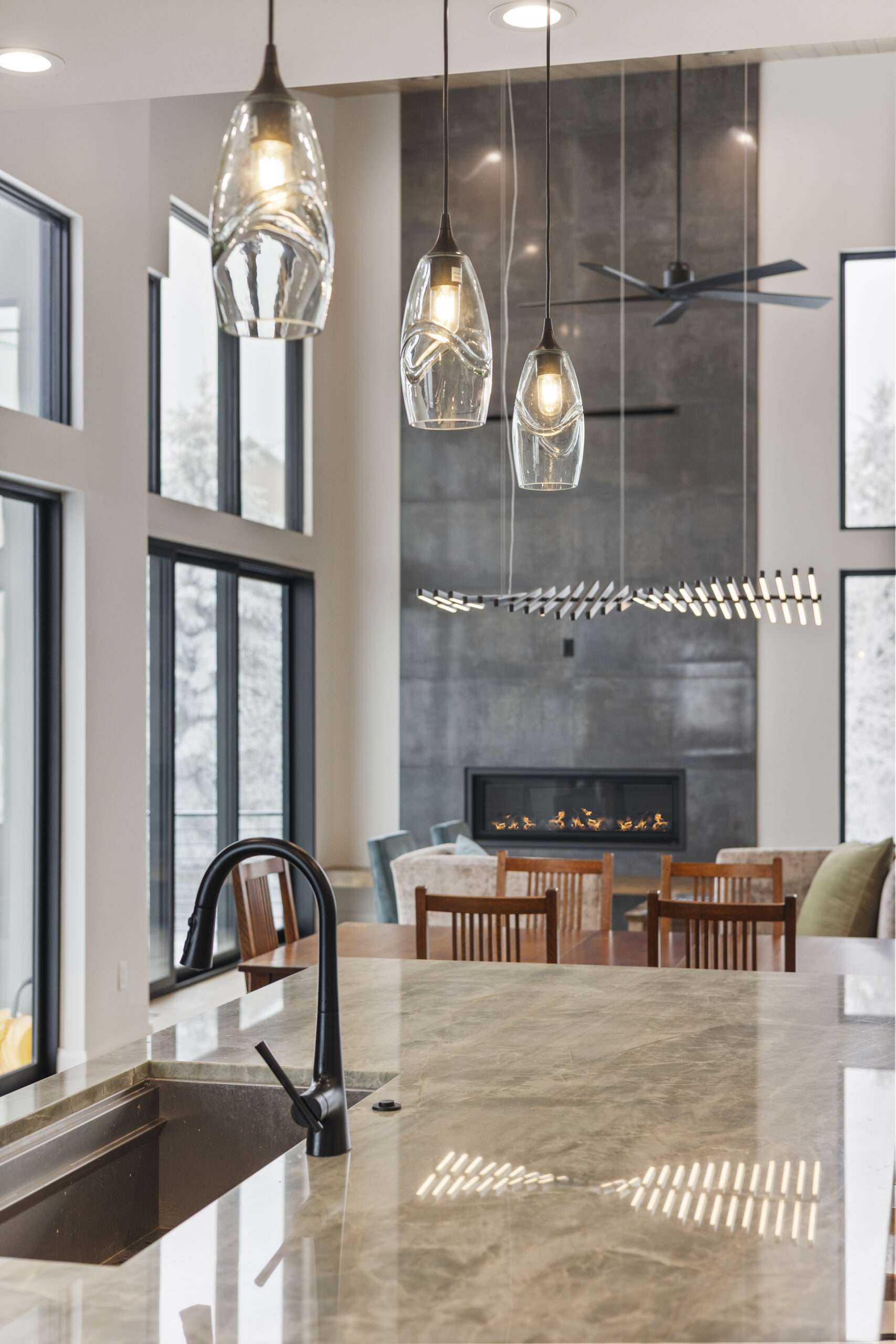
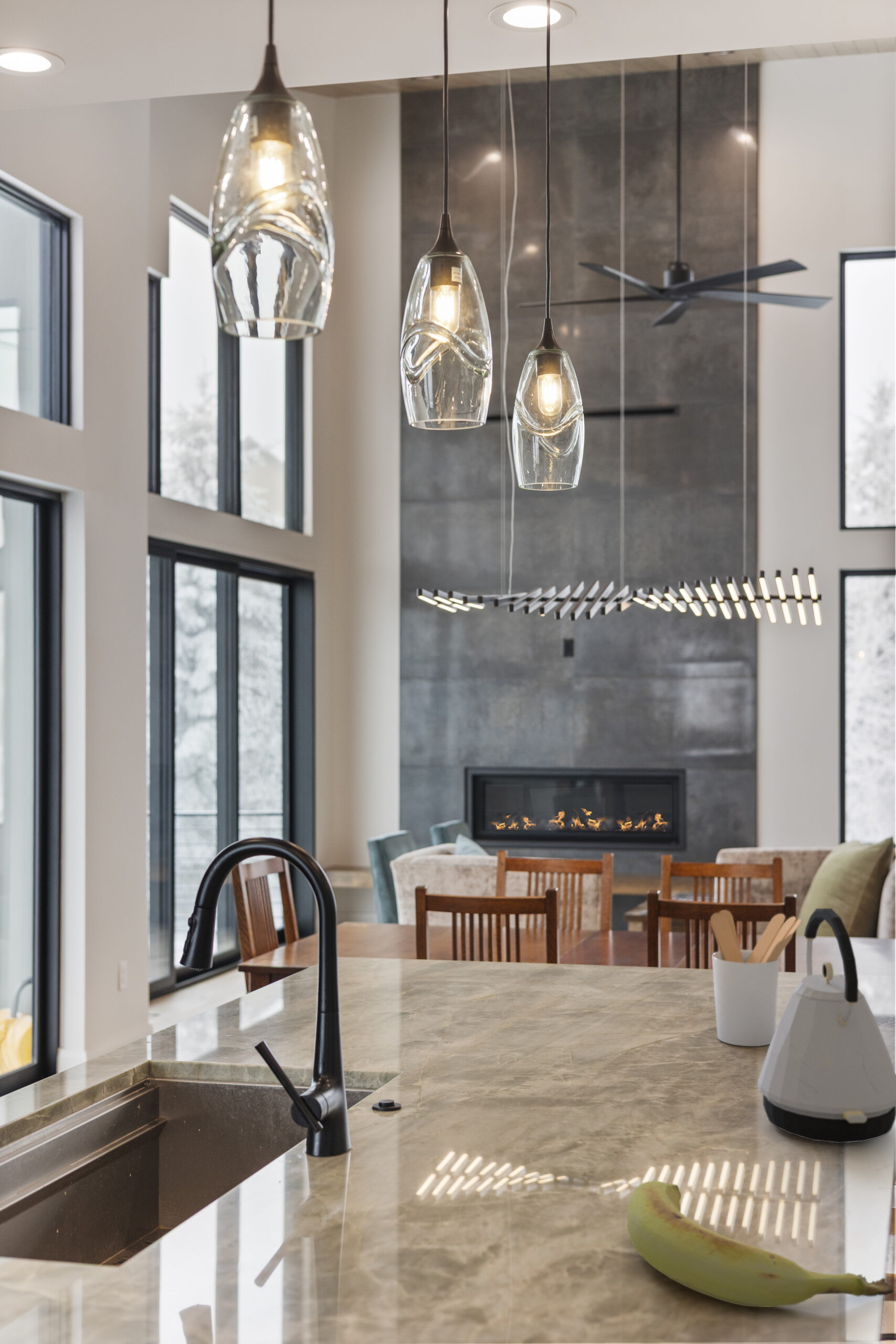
+ banana [627,1180,894,1308]
+ utensil holder [710,909,803,1047]
+ kettle [757,908,896,1144]
